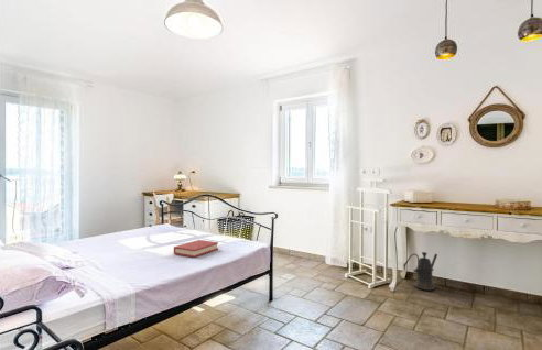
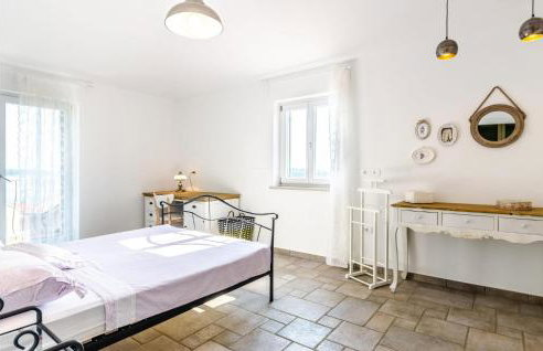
- watering can [402,251,438,292]
- hardback book [173,239,219,259]
